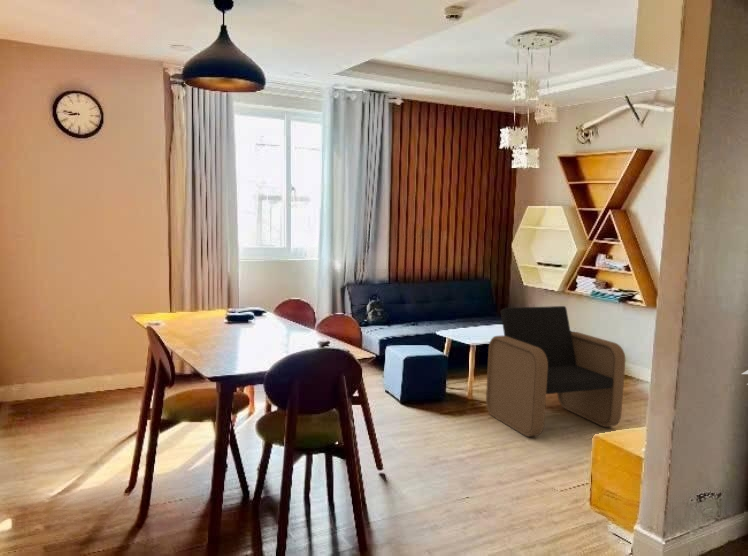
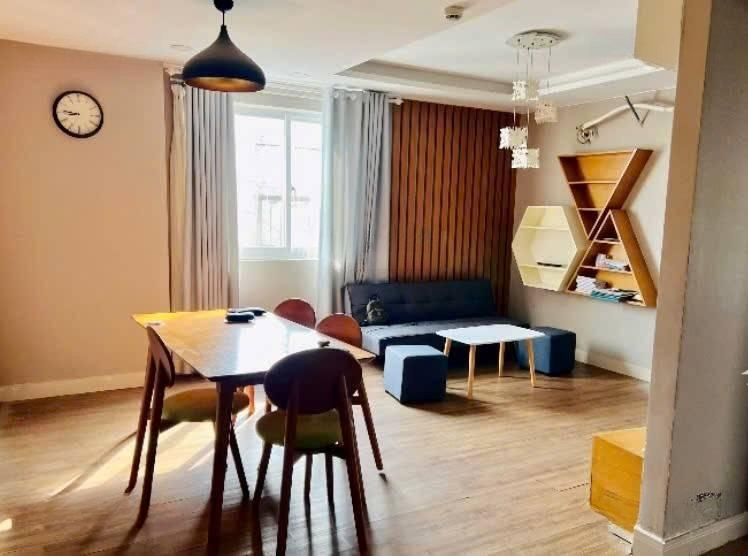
- armchair [485,305,626,438]
